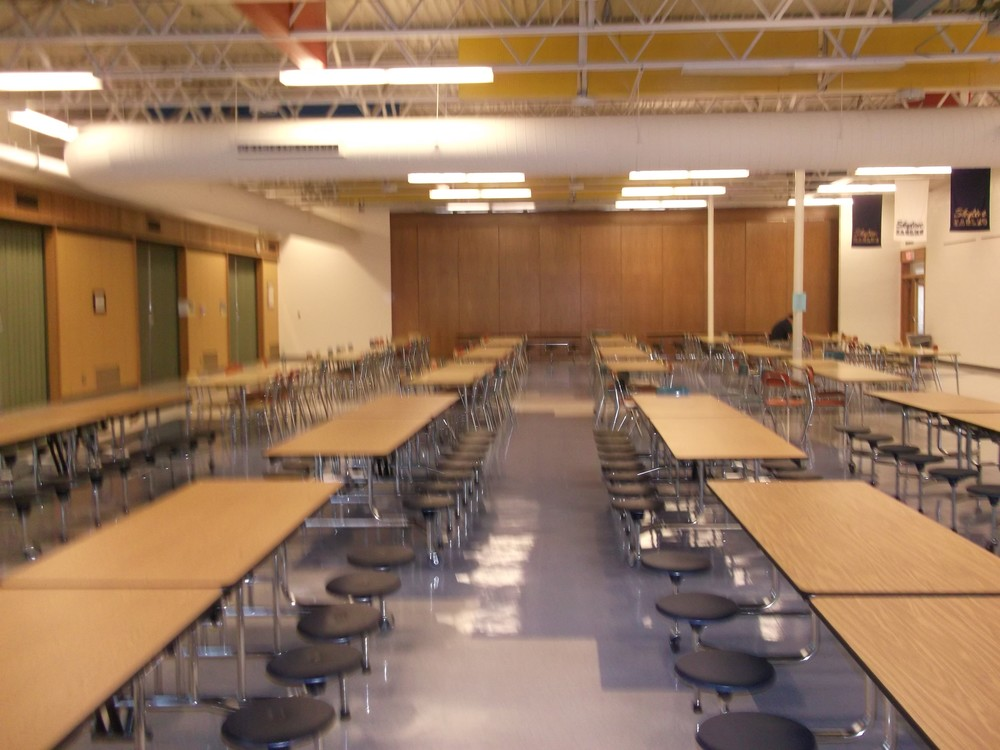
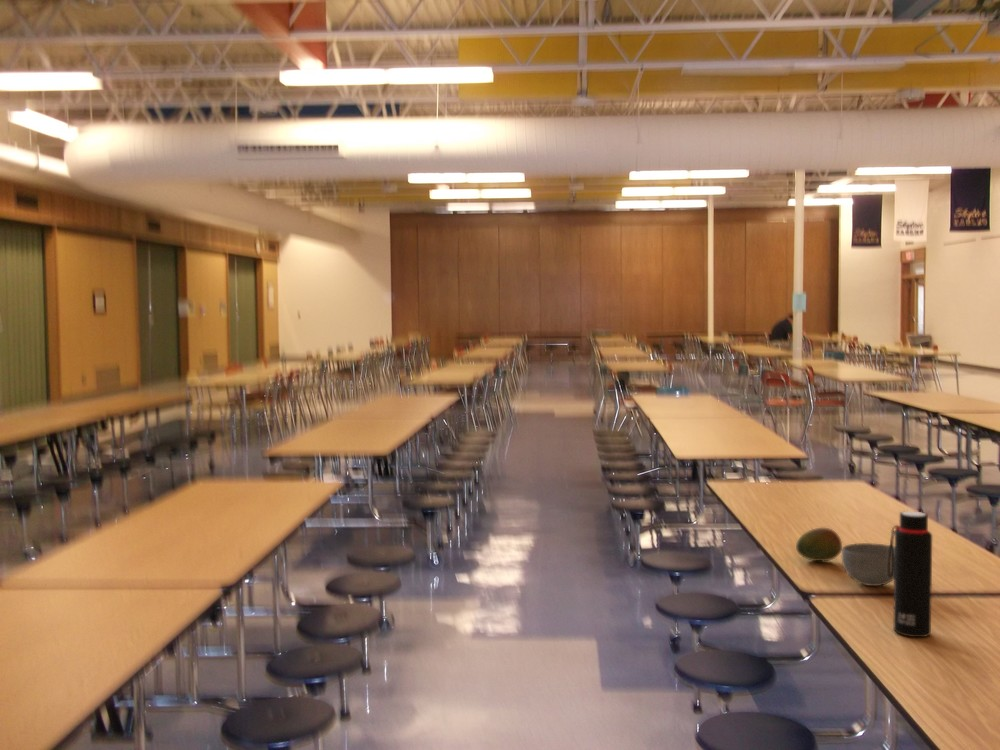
+ water bottle [888,510,933,638]
+ fruit [795,527,843,562]
+ bowl [841,542,895,587]
